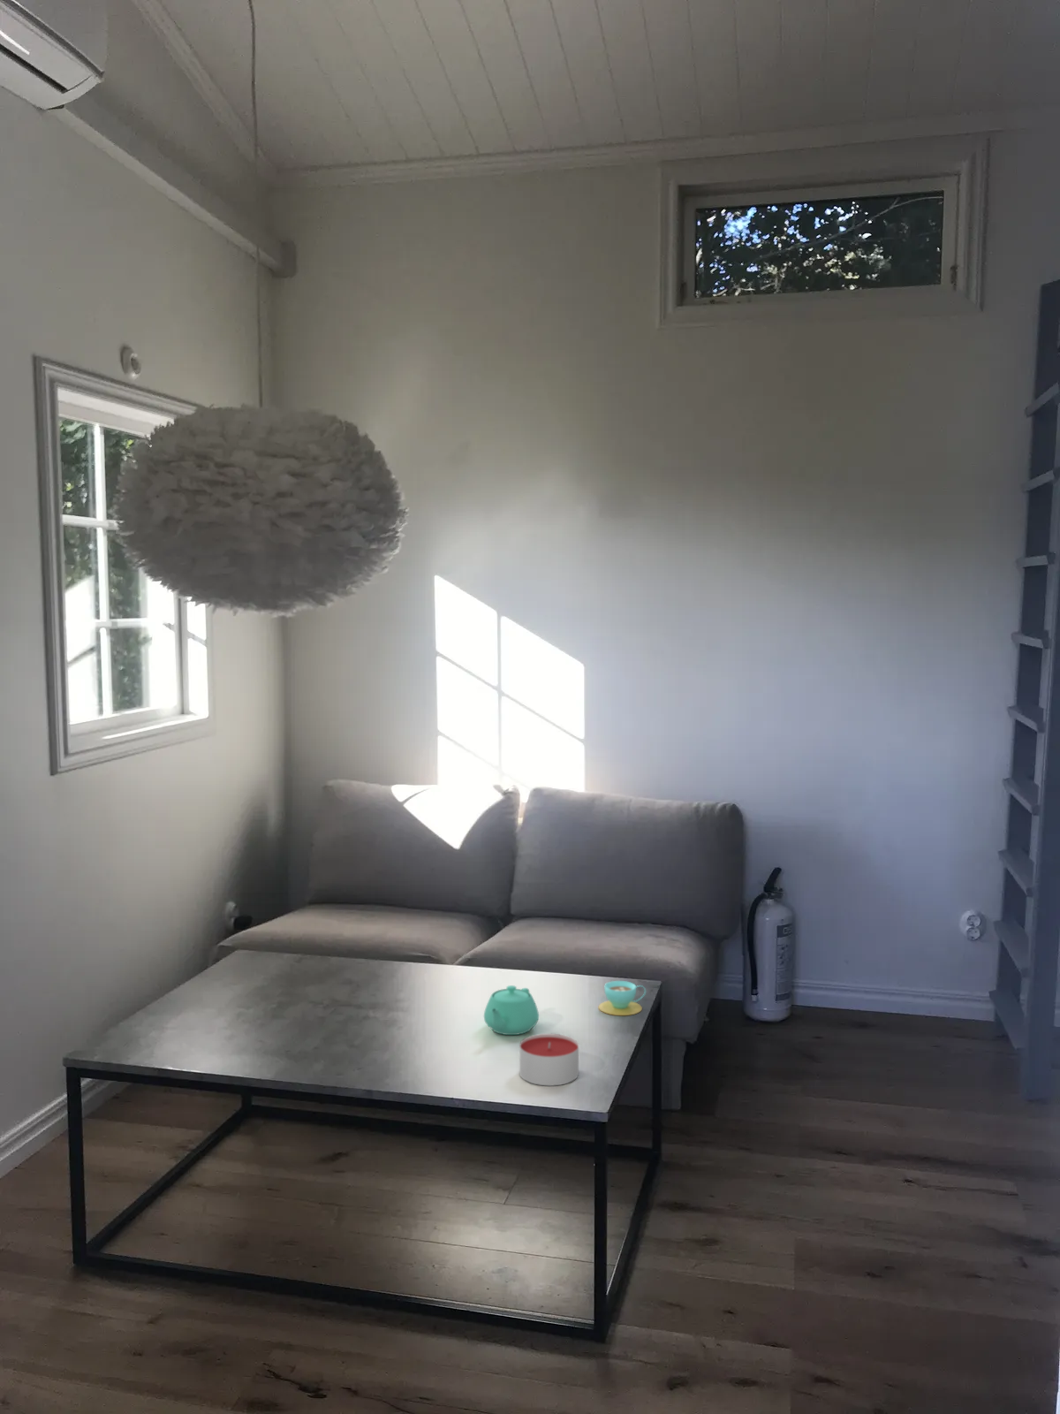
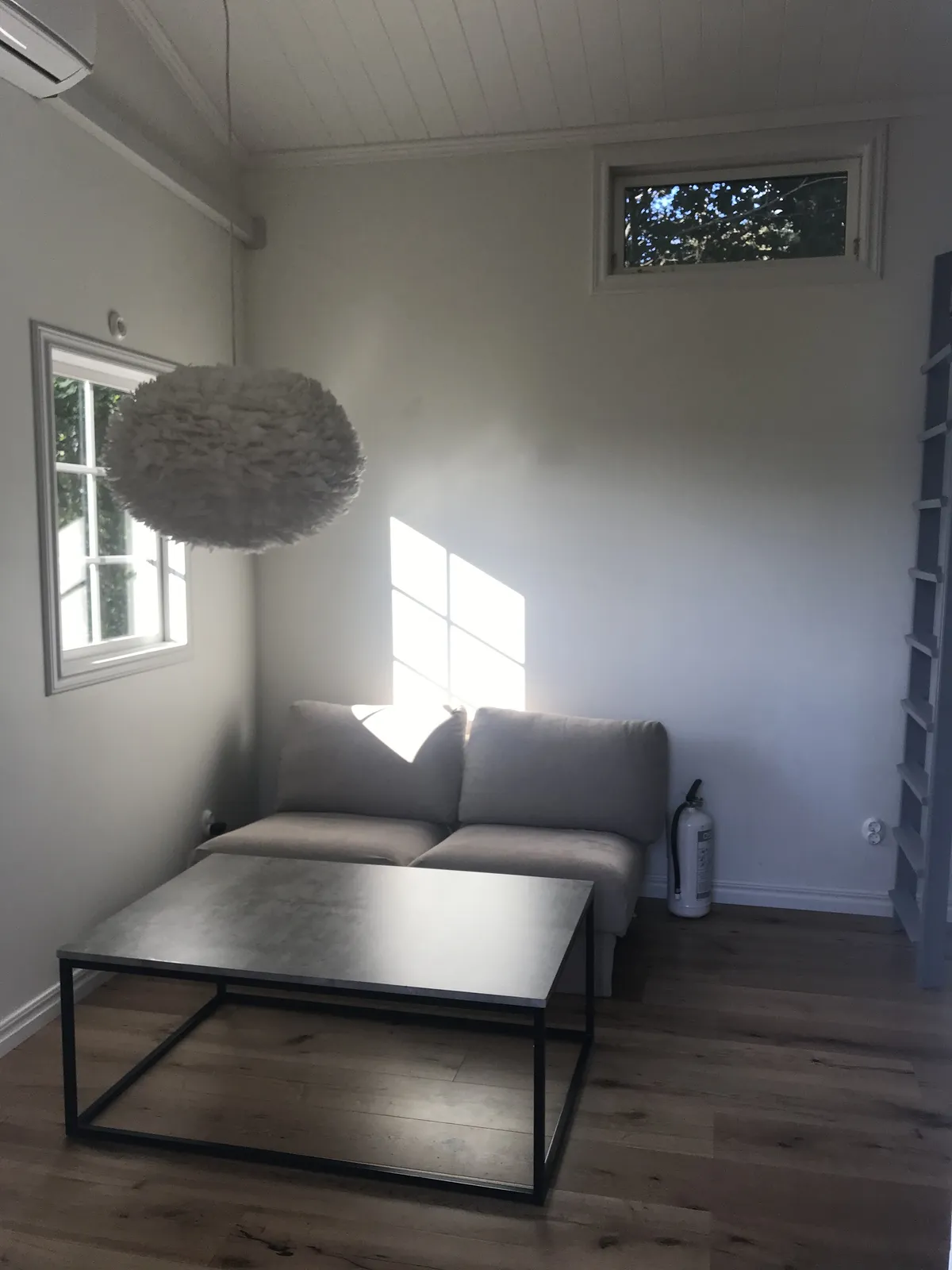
- teapot [483,984,540,1035]
- teacup [597,980,647,1017]
- candle [519,1033,579,1087]
